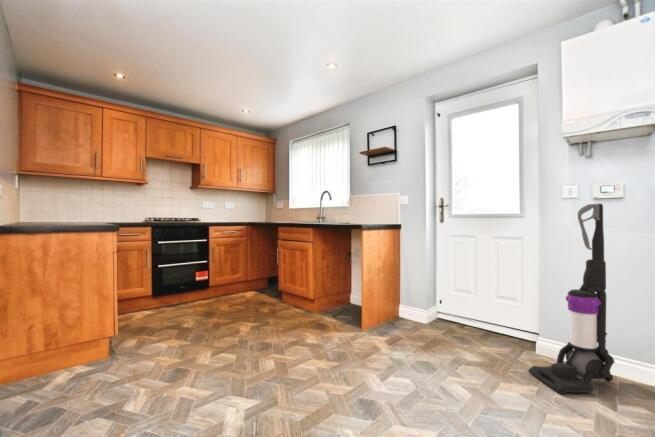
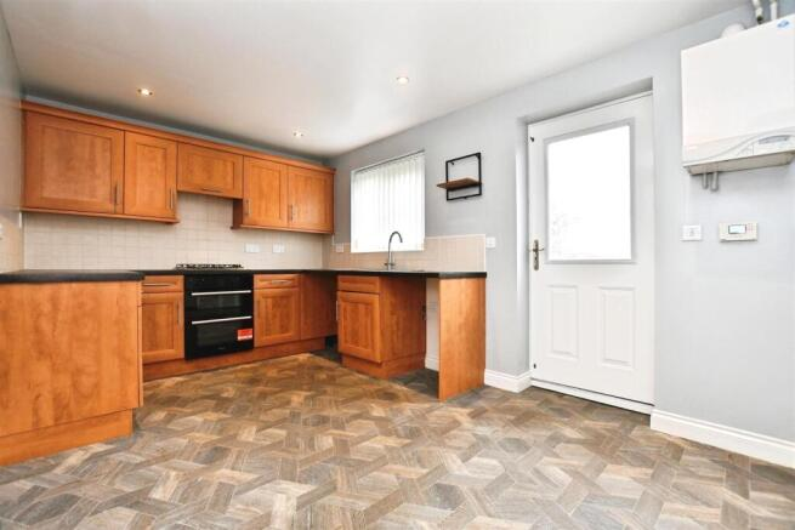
- vacuum cleaner [527,203,616,395]
